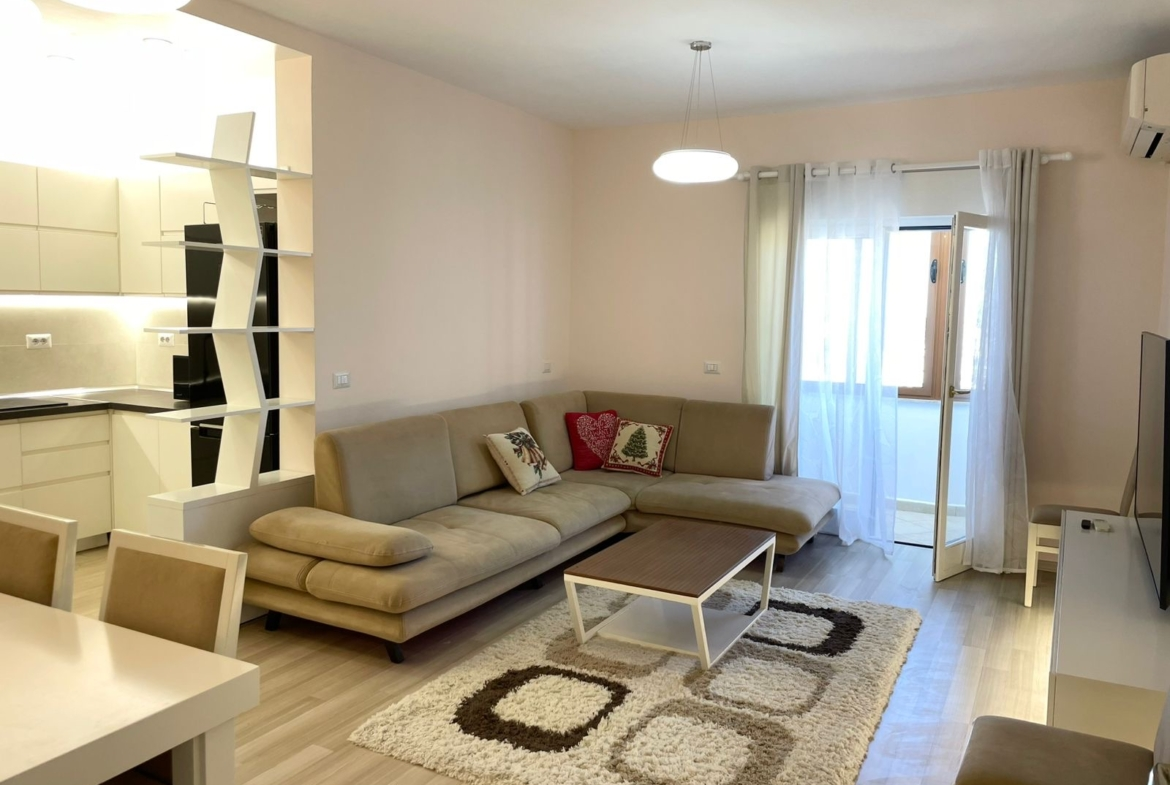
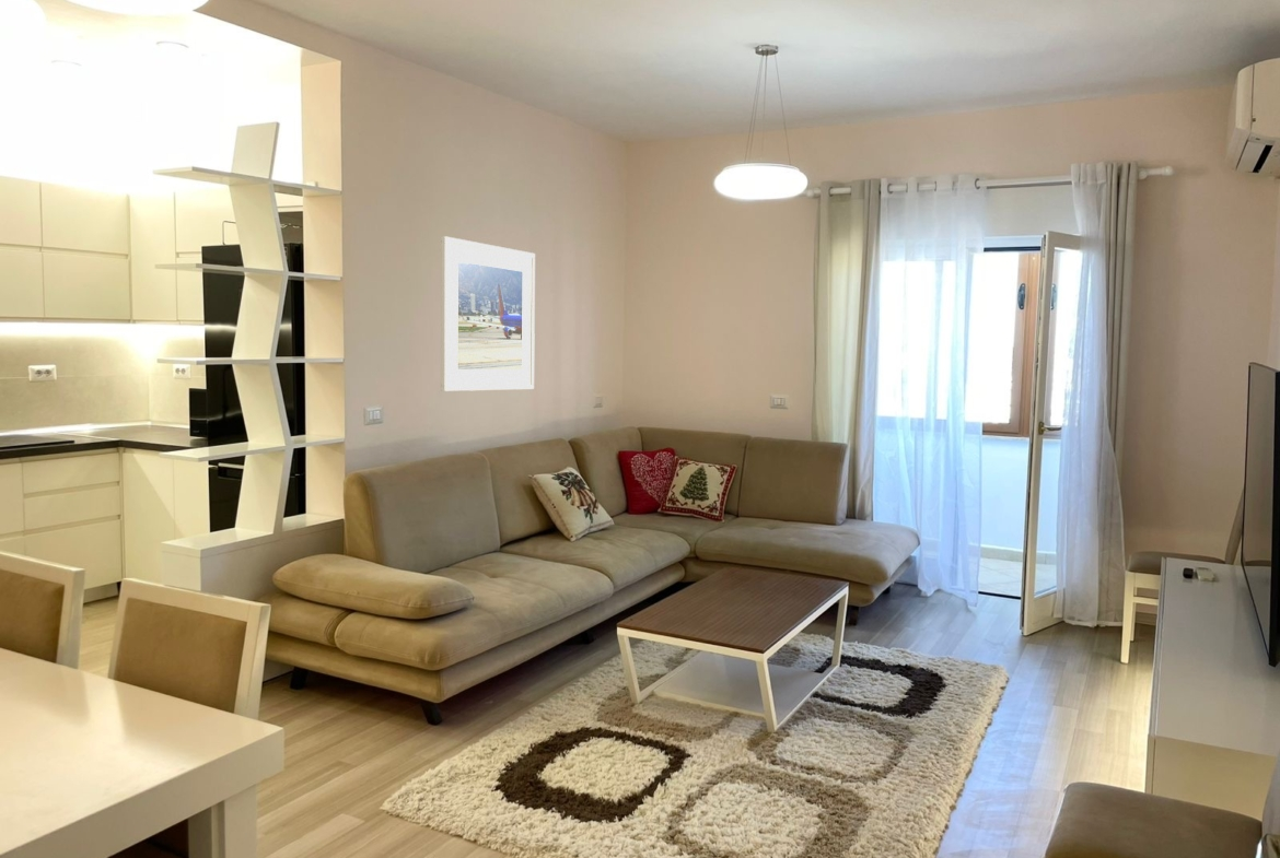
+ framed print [440,235,536,392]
